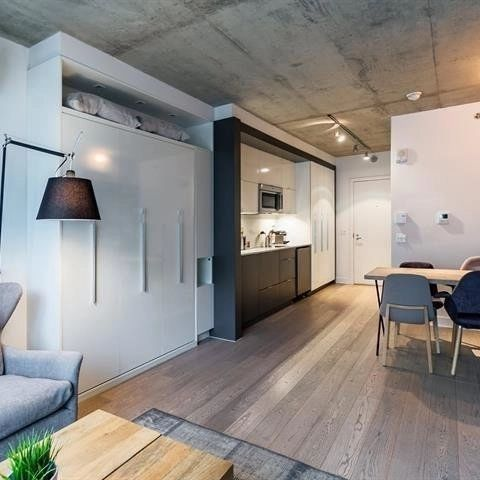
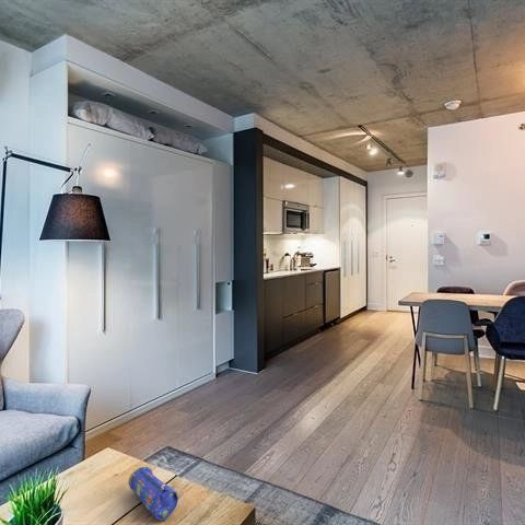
+ pencil case [128,466,180,522]
